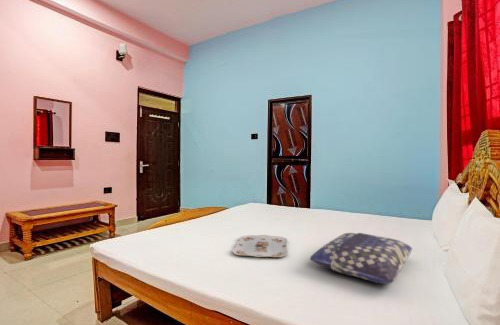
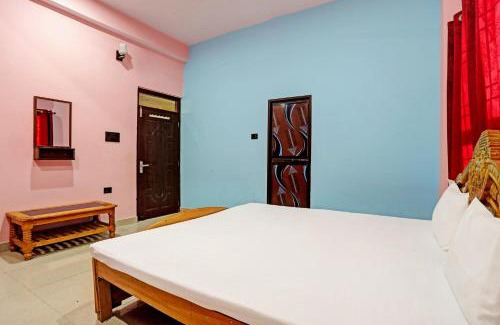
- serving tray [231,234,289,258]
- cushion [309,232,413,285]
